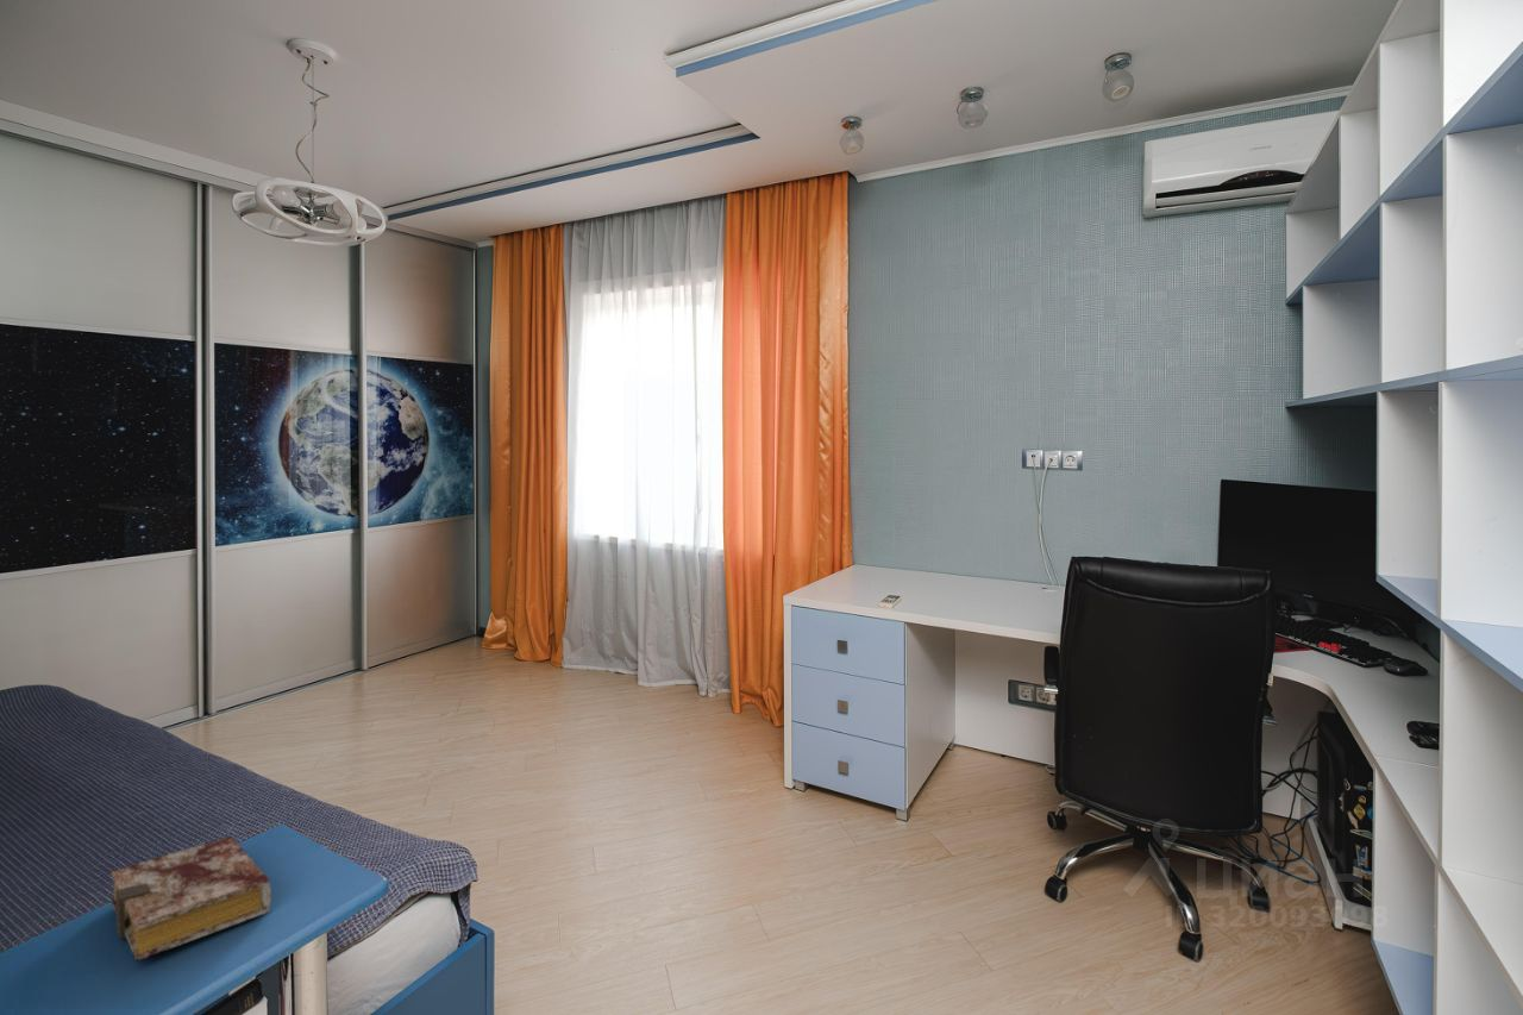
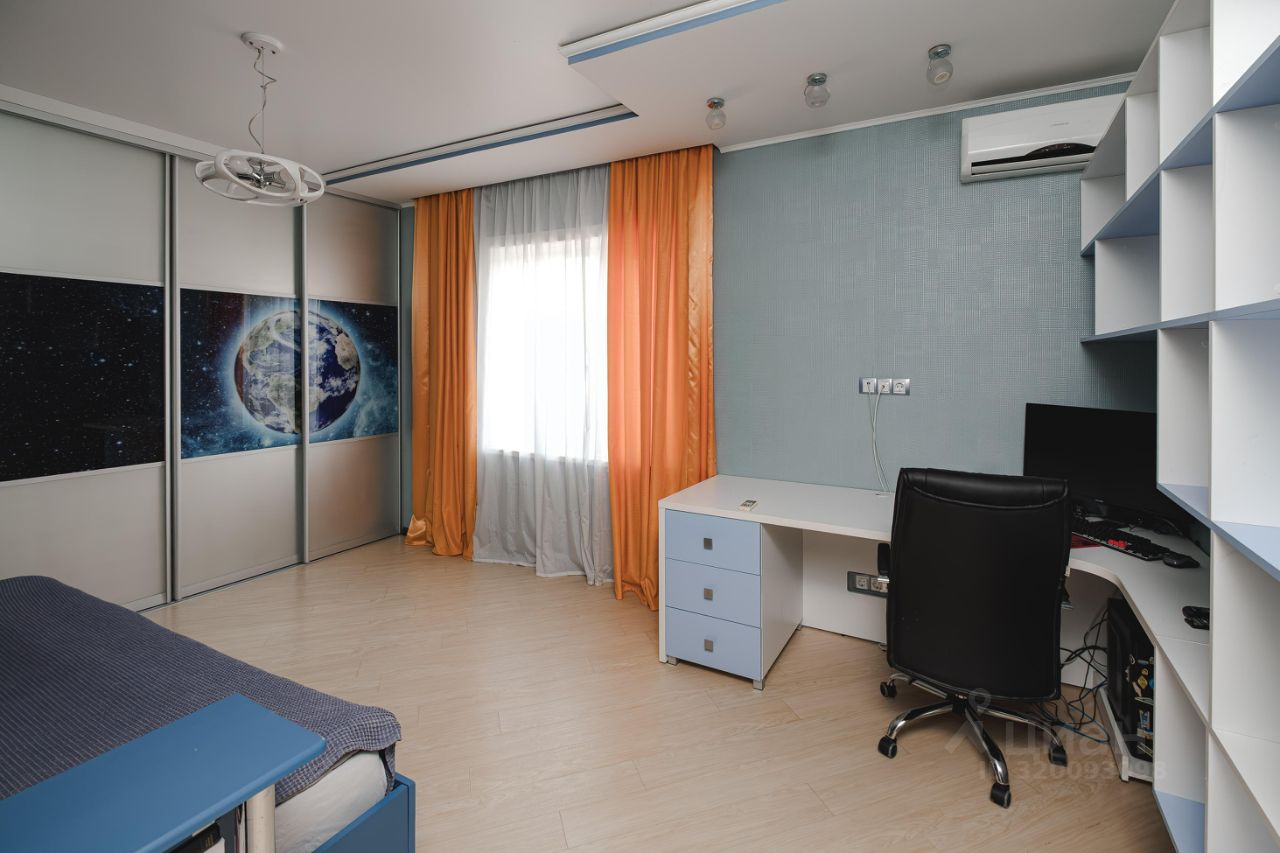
- book [109,835,272,963]
